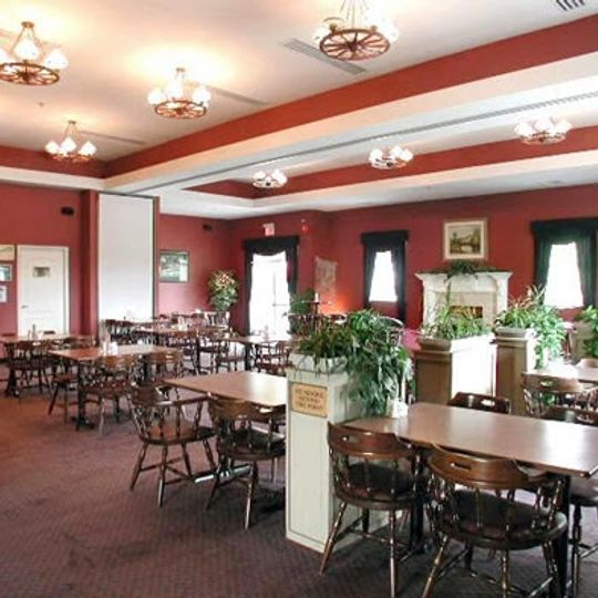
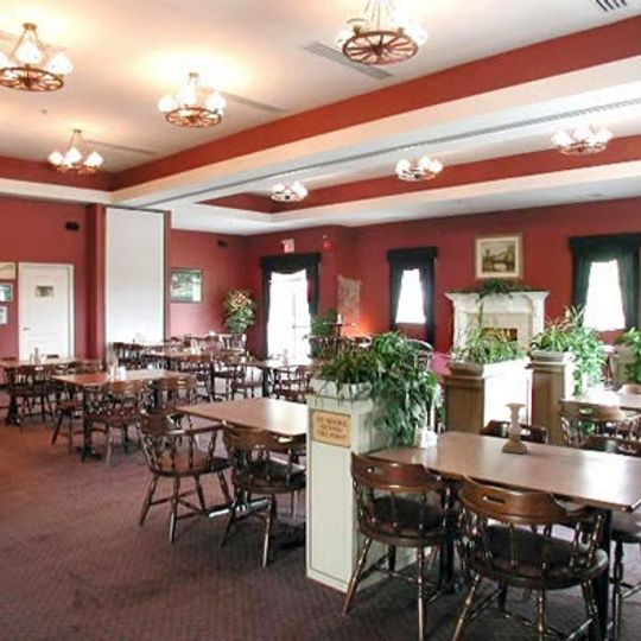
+ candle holder [501,402,528,455]
